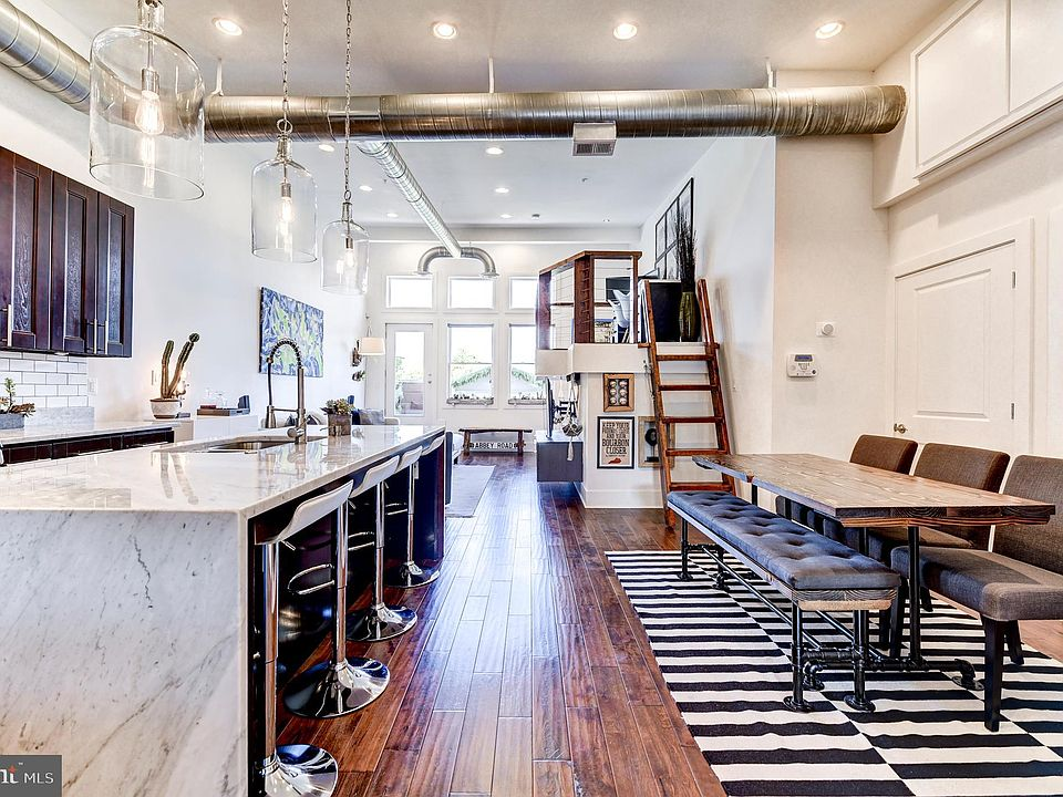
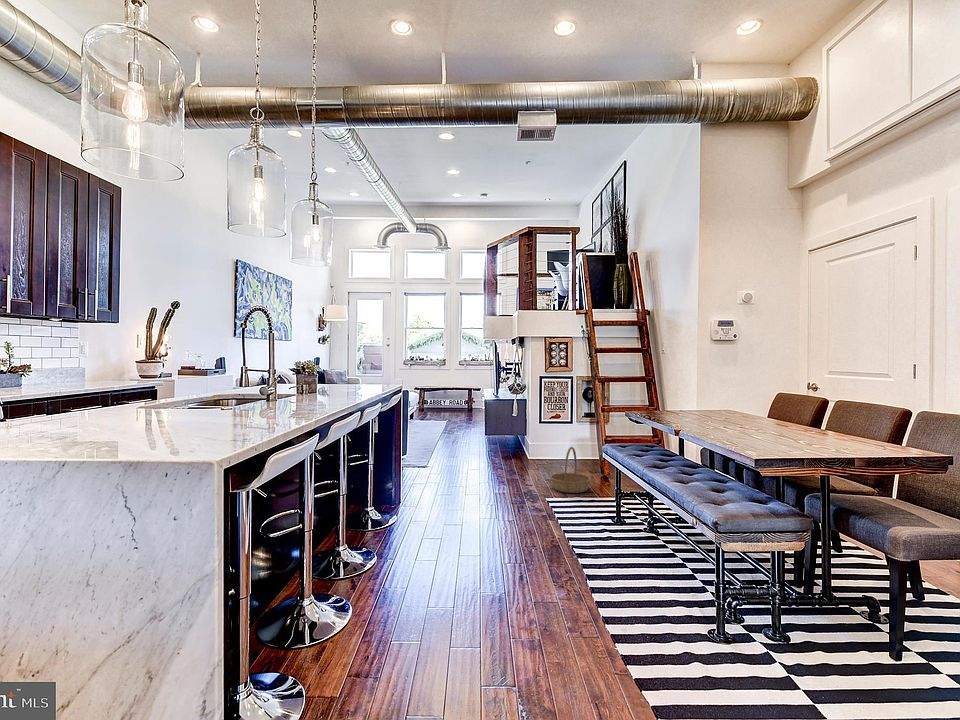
+ basket [549,446,592,494]
